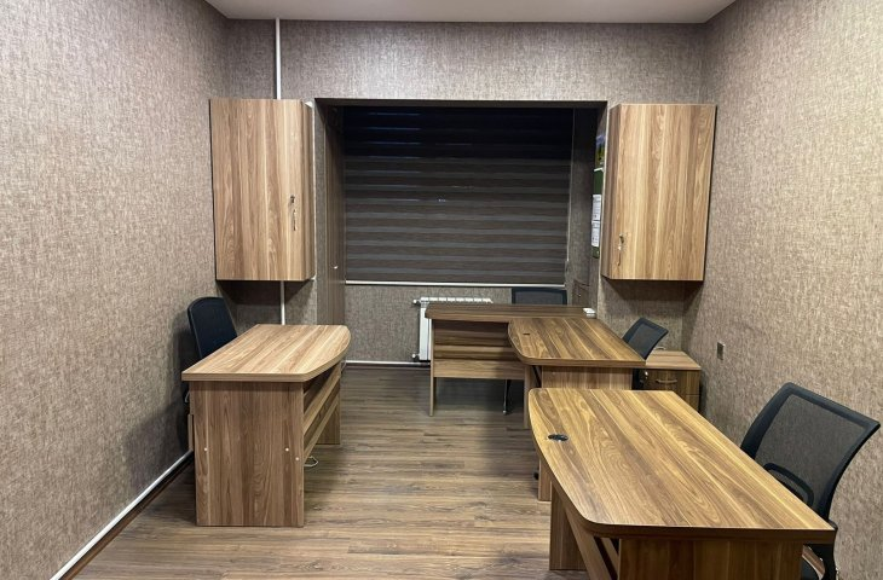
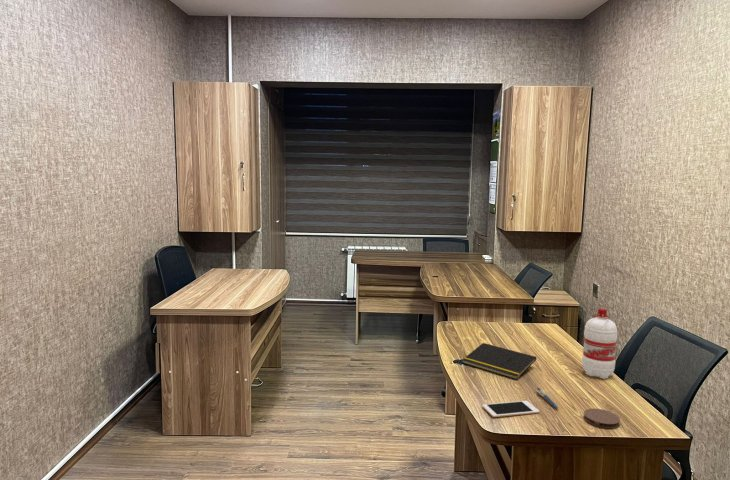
+ notepad [461,342,537,380]
+ cell phone [481,400,541,418]
+ pen [536,386,559,410]
+ coaster [583,407,621,429]
+ water bottle [581,307,618,380]
